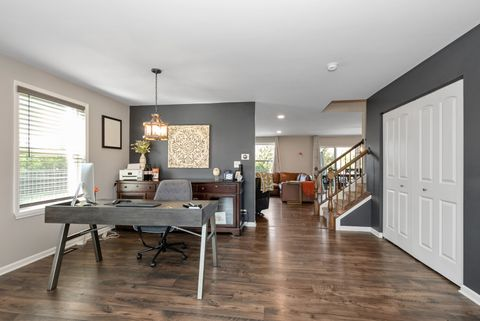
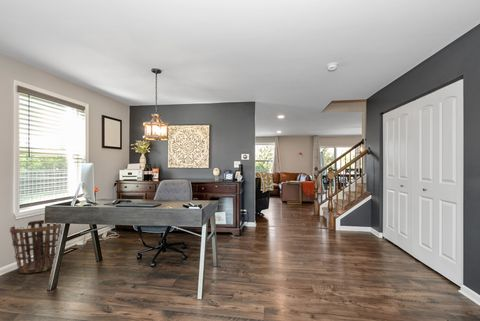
+ basket [9,219,62,274]
